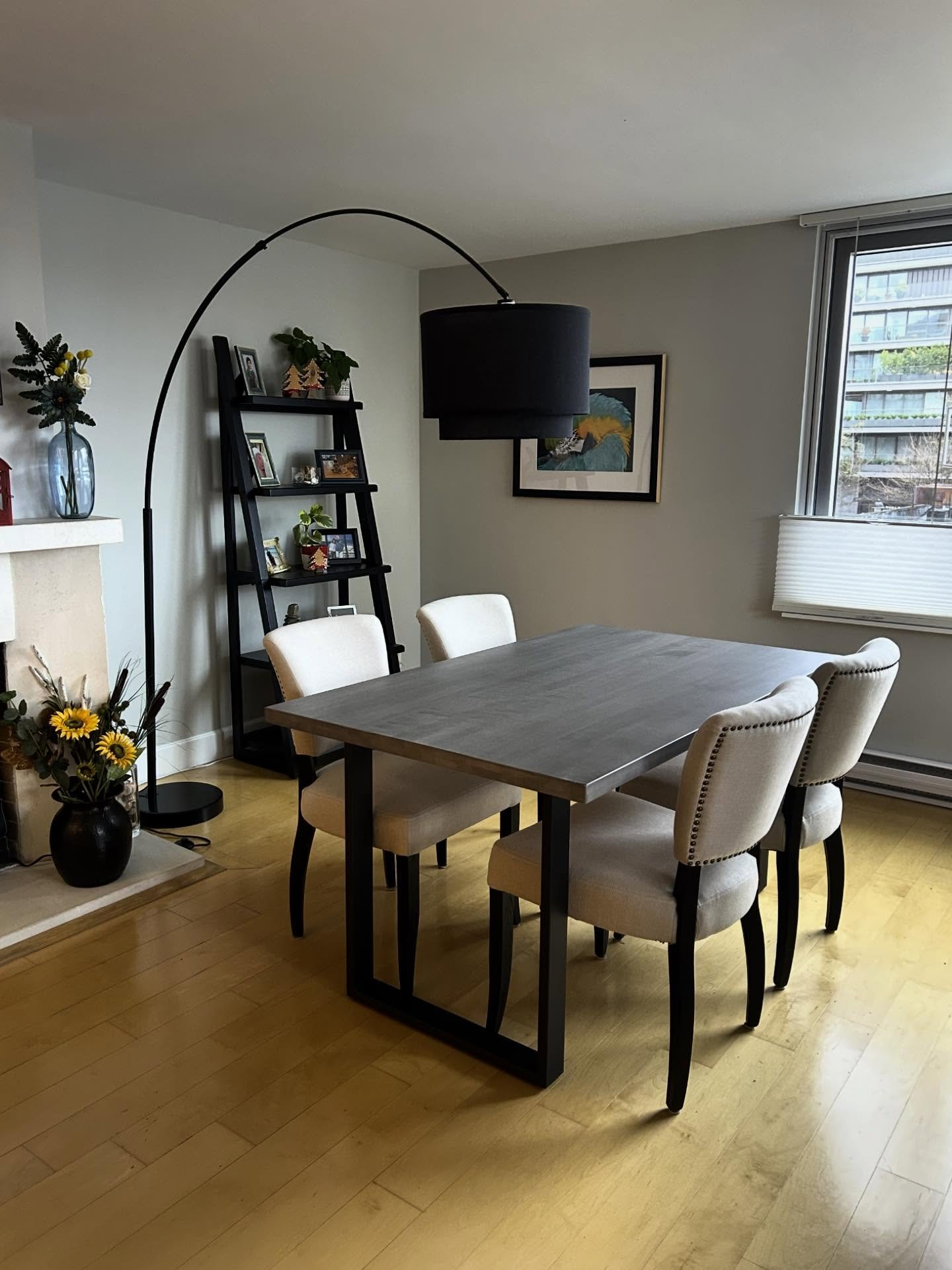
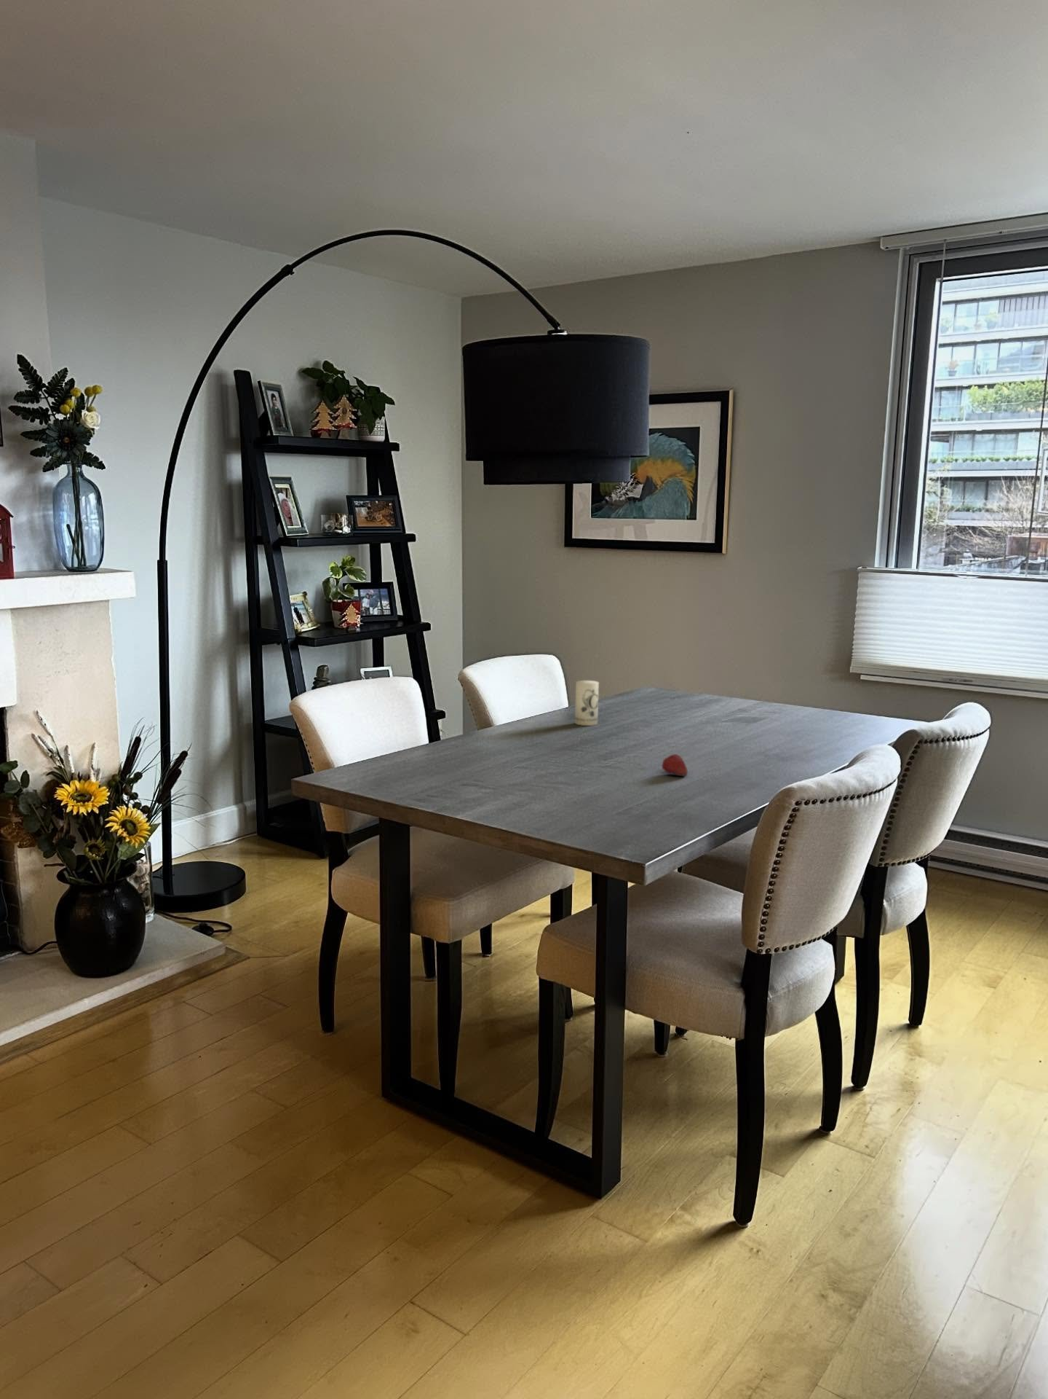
+ candle [575,680,600,726]
+ fruit [661,753,688,777]
